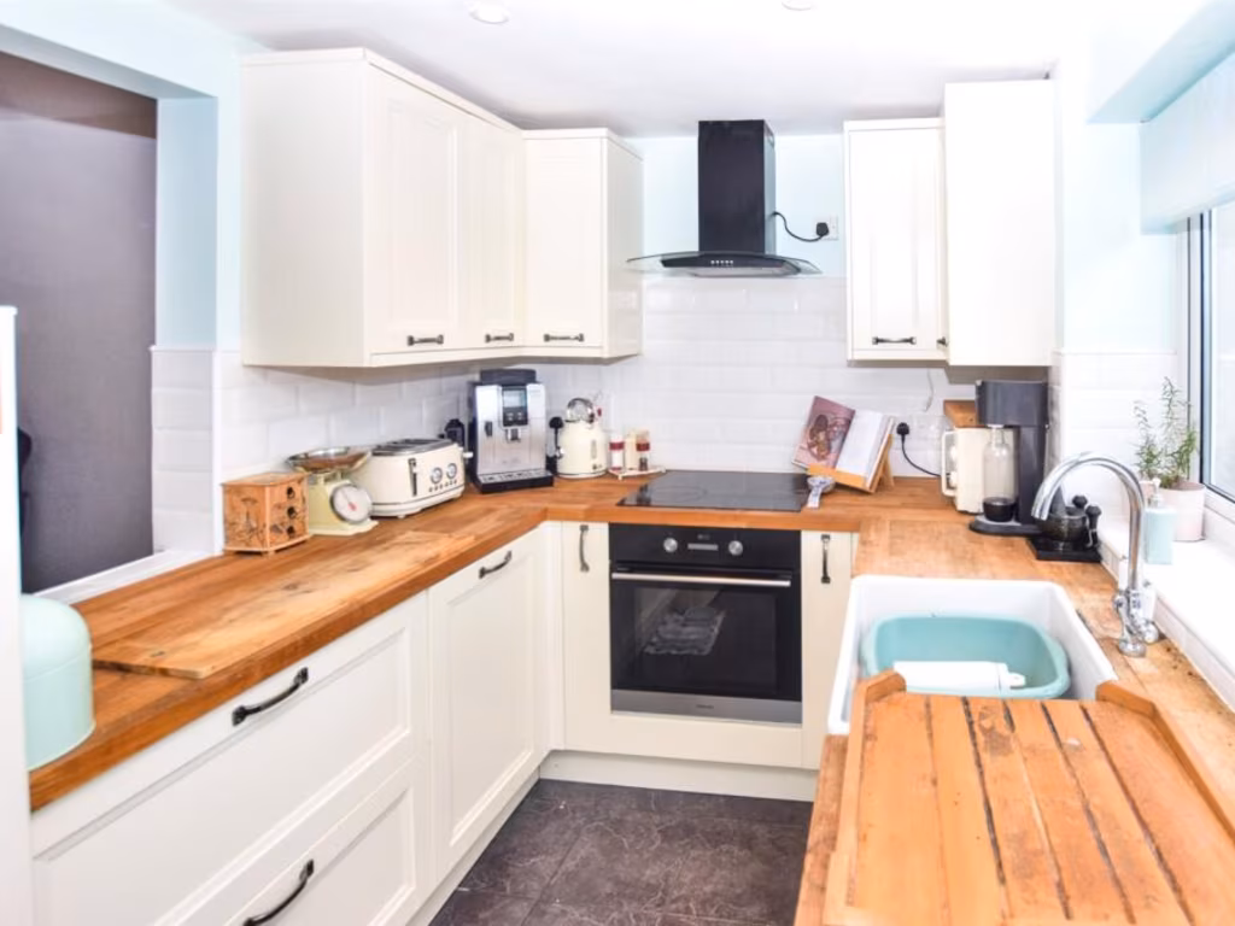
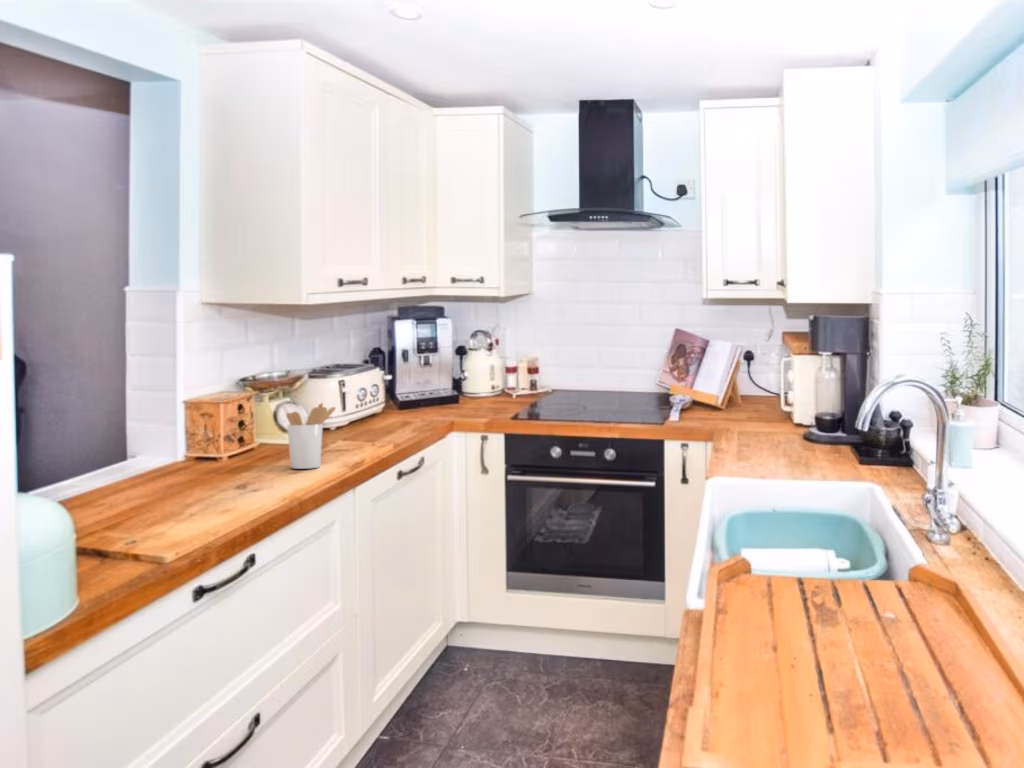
+ utensil holder [285,402,337,470]
